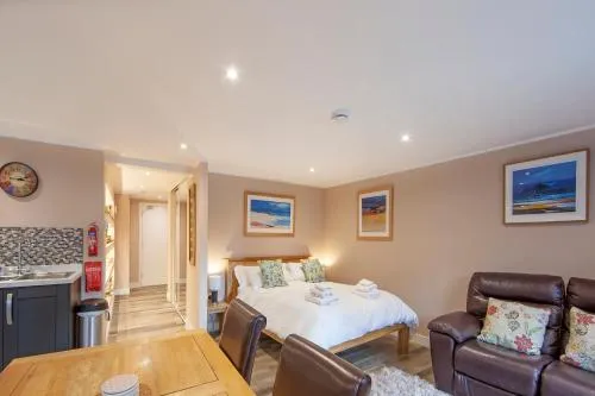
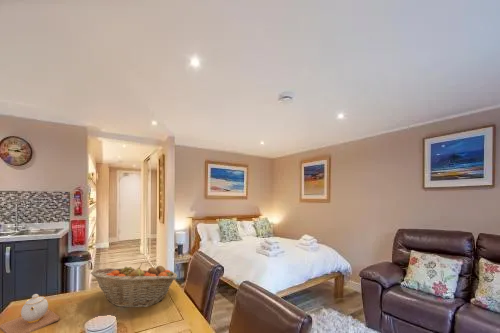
+ teapot [0,293,61,333]
+ fruit basket [90,262,178,308]
